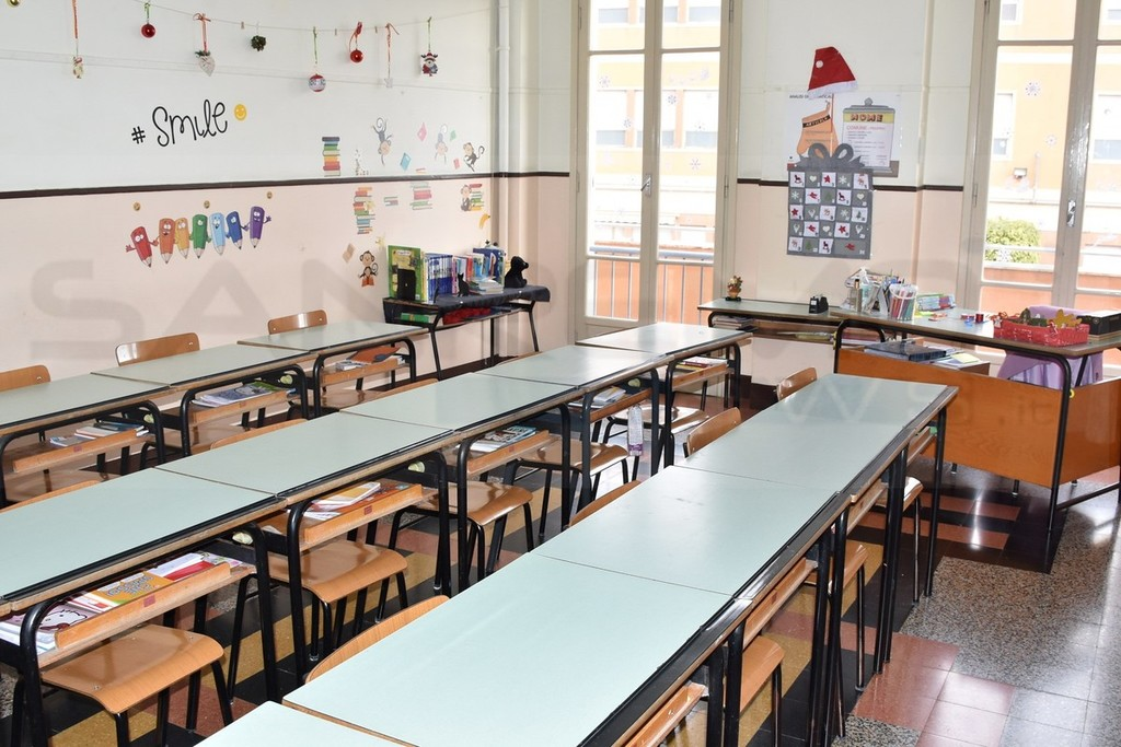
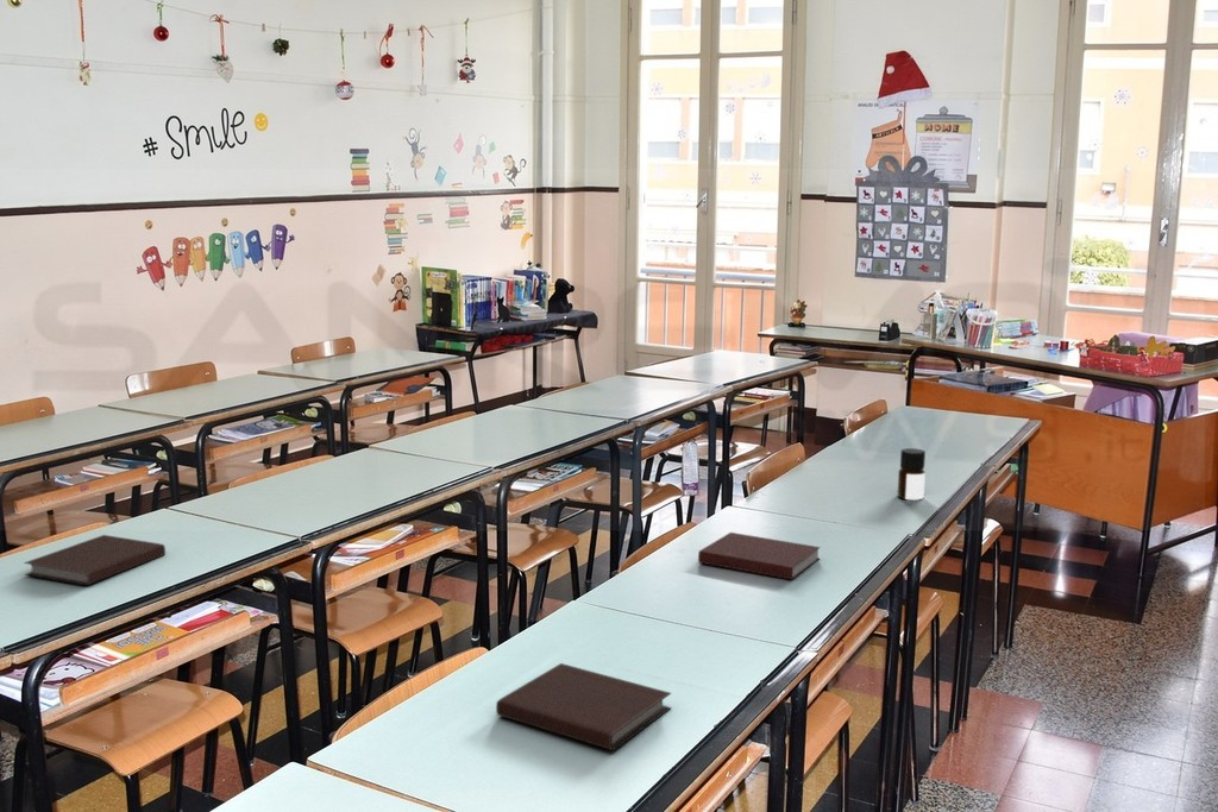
+ bottle [896,447,927,501]
+ notebook [697,531,822,581]
+ notebook [495,662,672,751]
+ notebook [23,534,167,586]
